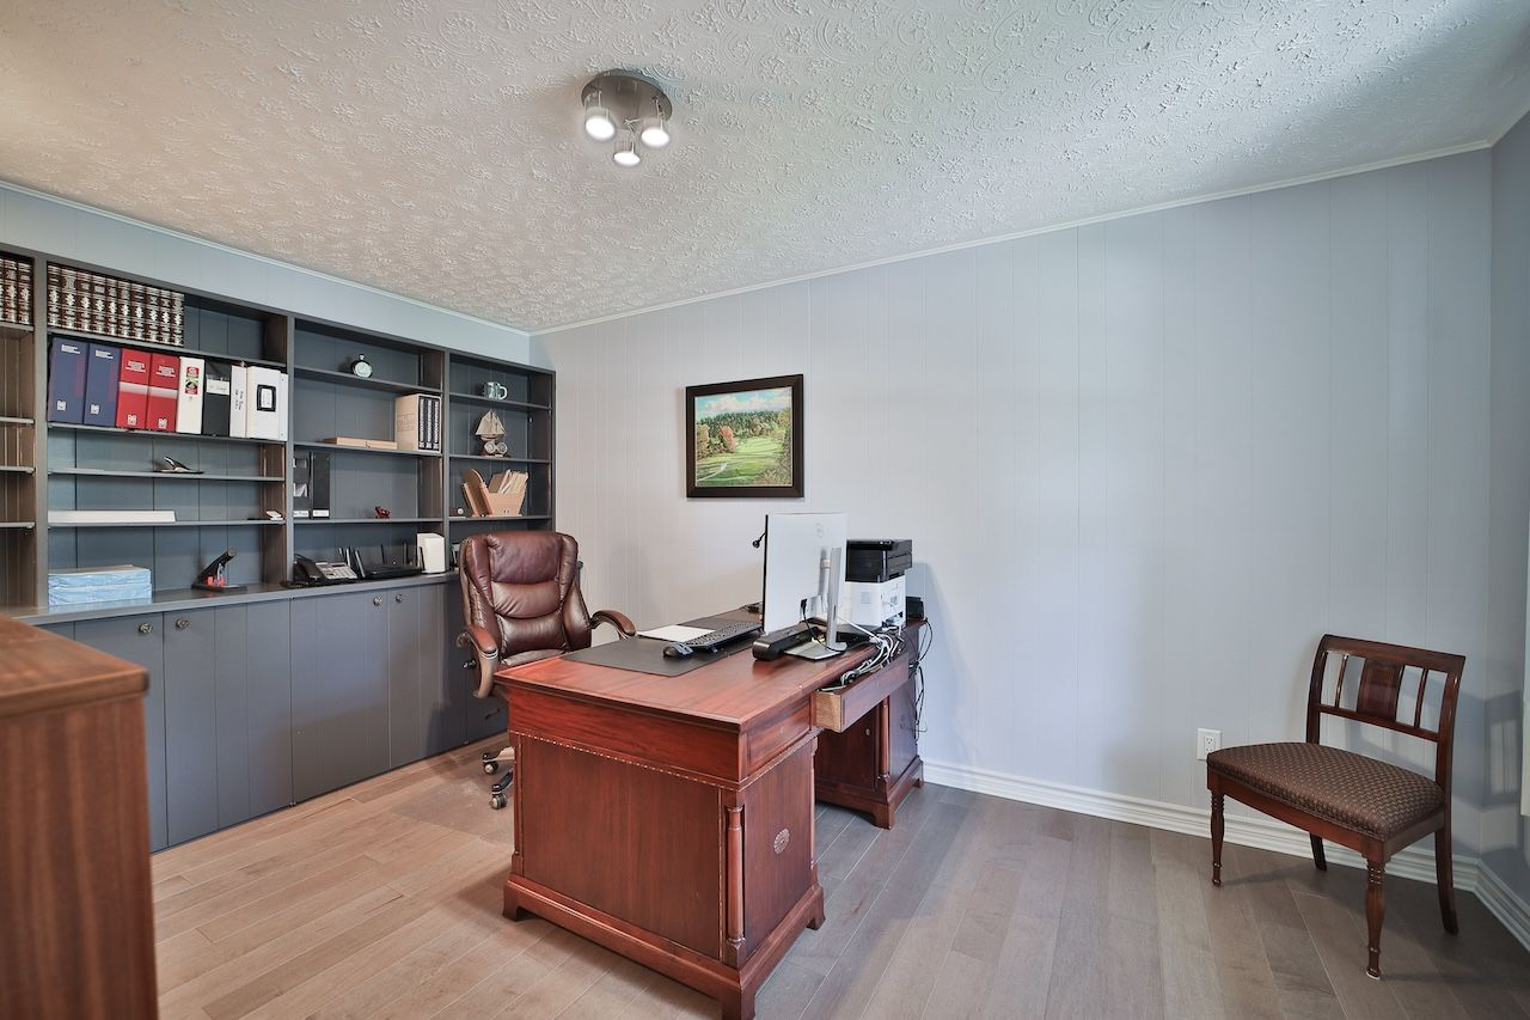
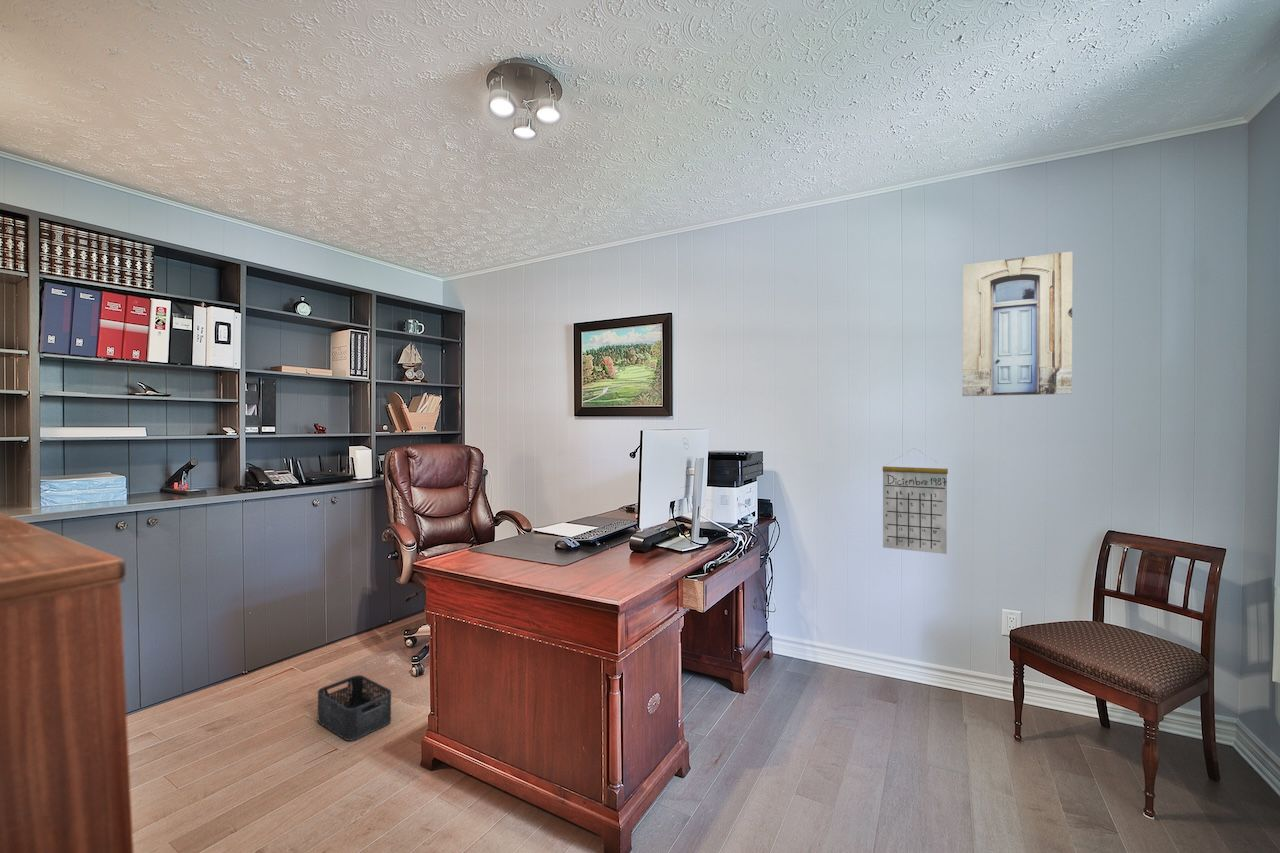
+ storage bin [316,674,392,742]
+ wall art [962,250,1074,397]
+ calendar [882,447,949,555]
